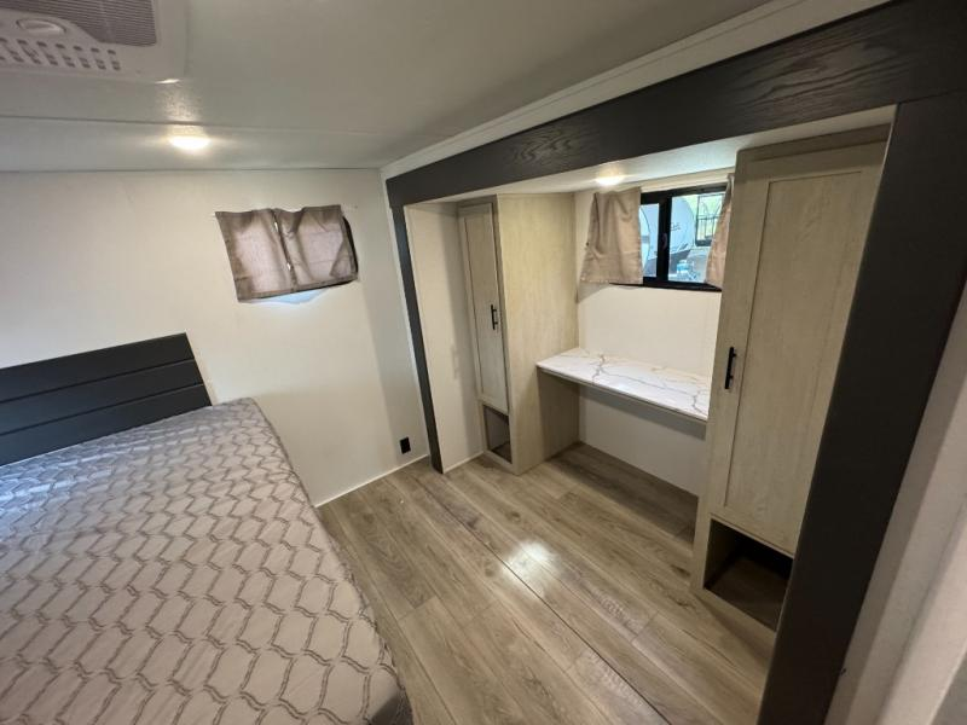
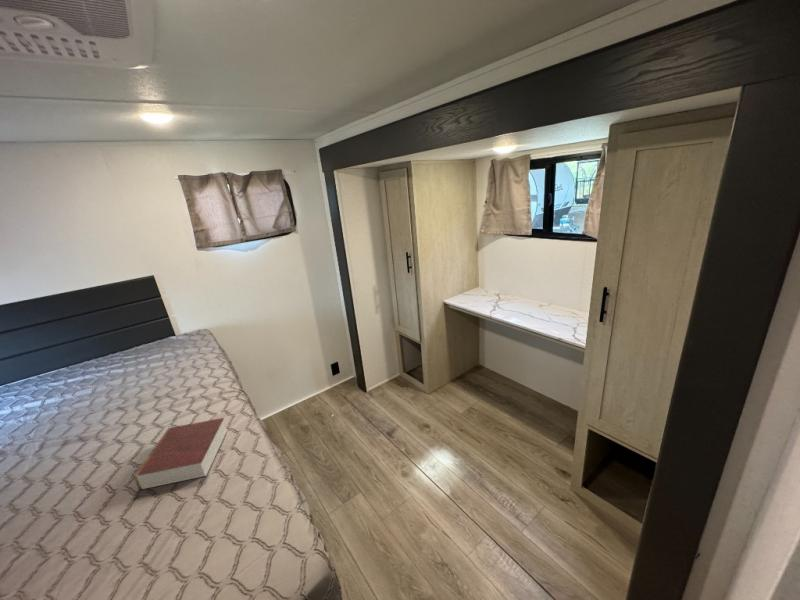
+ book [132,417,229,491]
